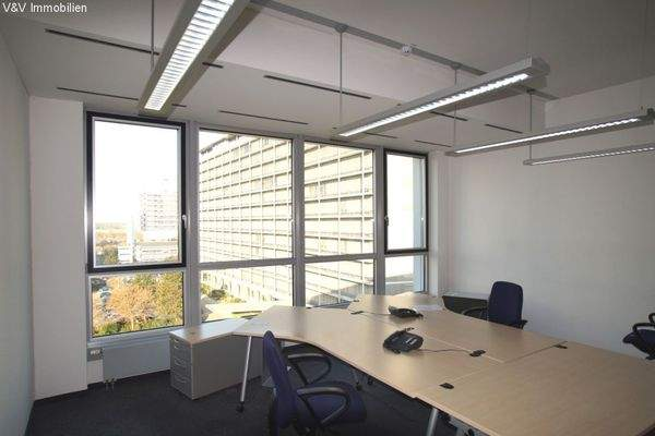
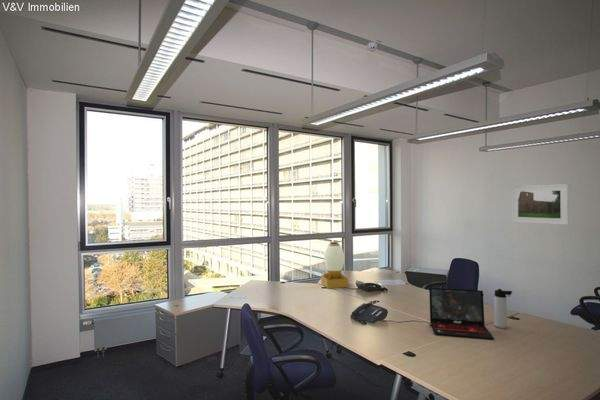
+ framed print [511,183,570,226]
+ thermos bottle [493,288,513,329]
+ laptop [428,287,495,340]
+ desk lamp [320,241,349,290]
